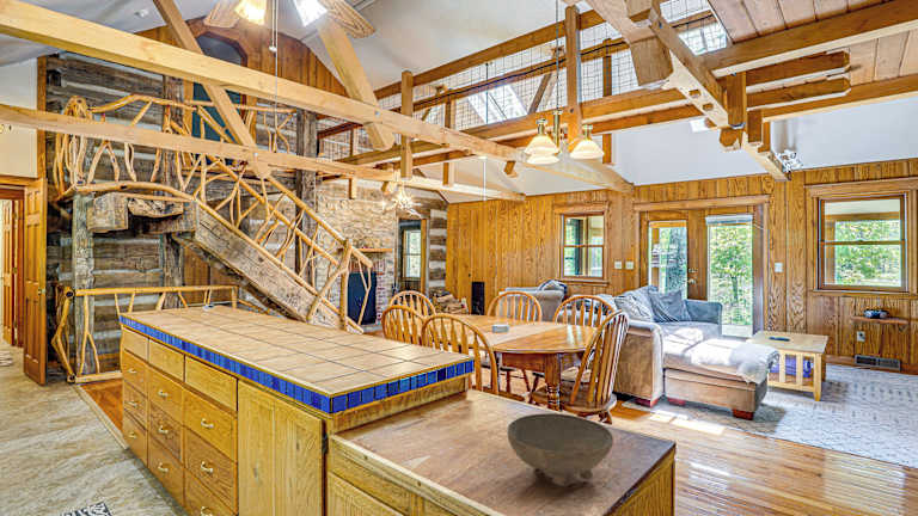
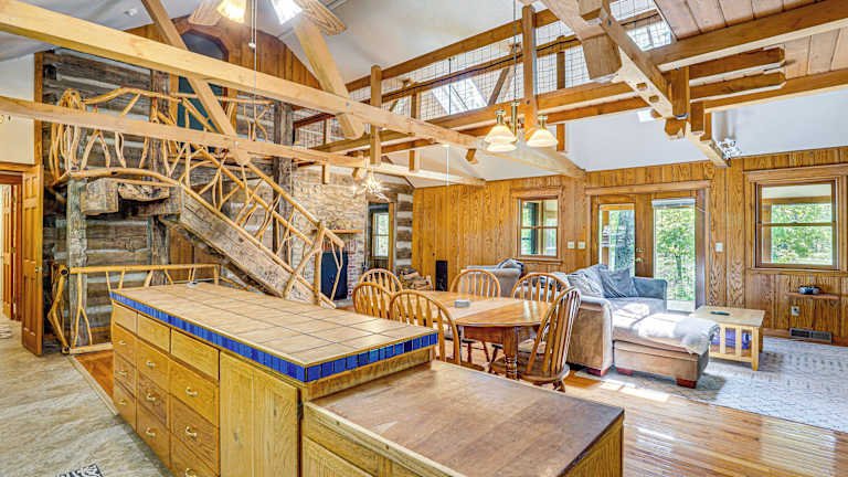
- bowl [507,412,614,486]
